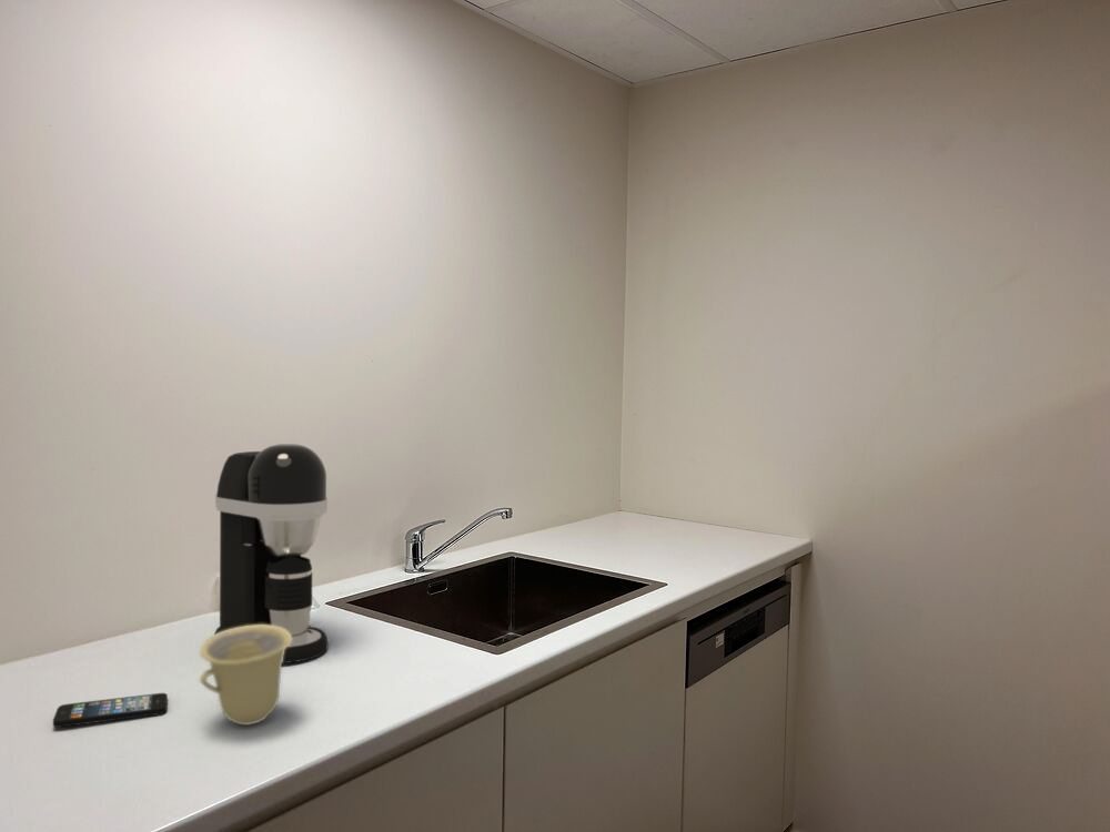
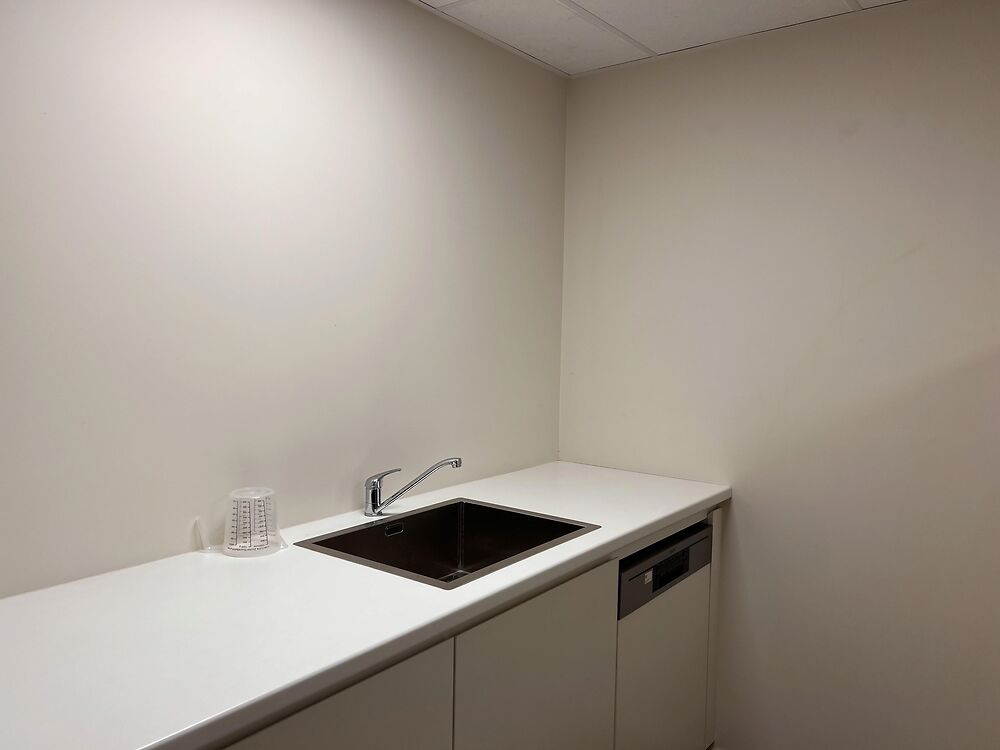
- coffee maker [213,443,329,664]
- smartphone [52,692,169,729]
- cup [199,625,292,727]
